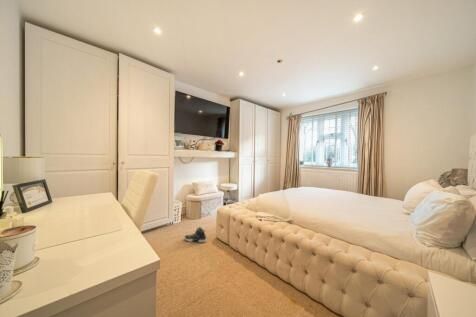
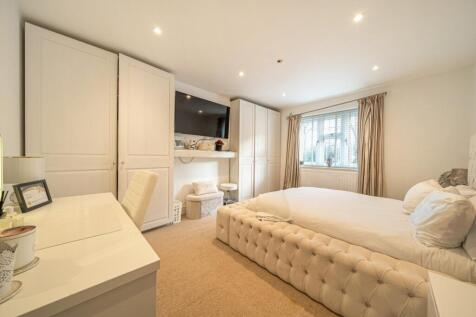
- sneaker [183,226,208,244]
